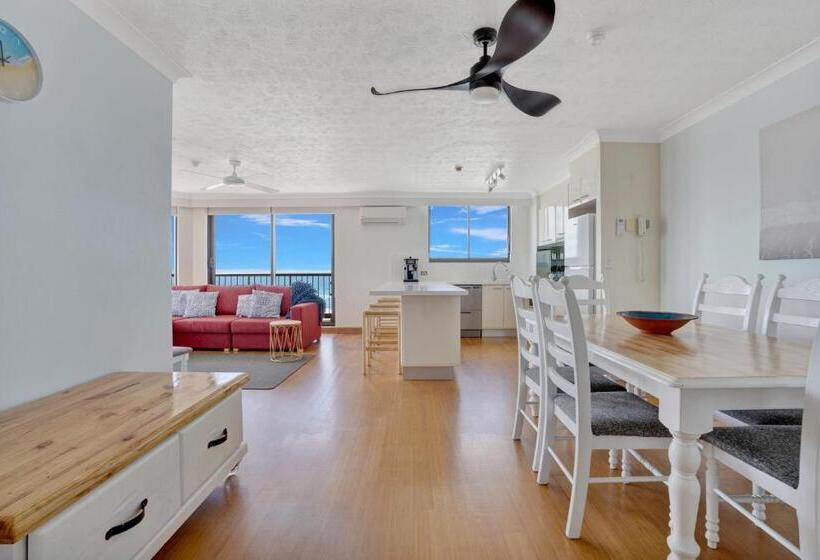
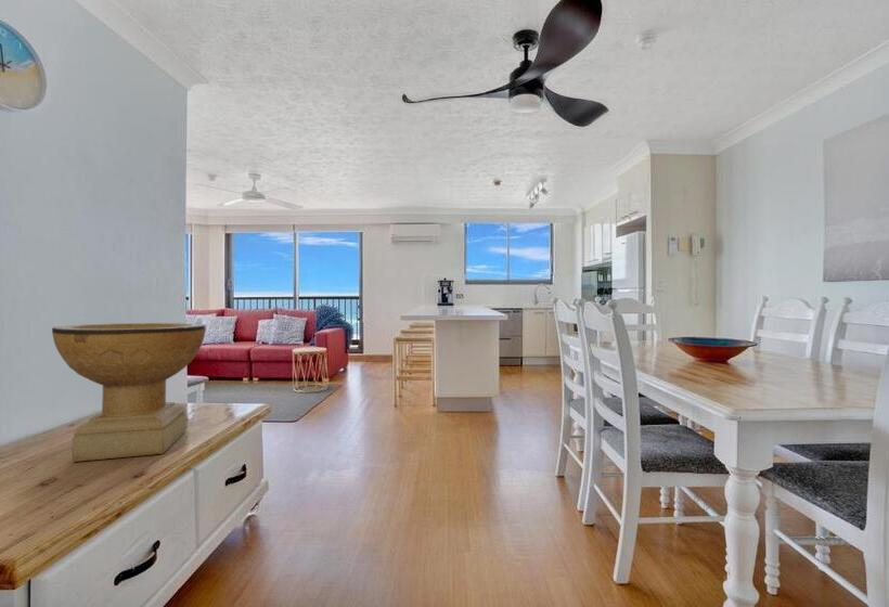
+ decorative bowl [51,322,207,463]
